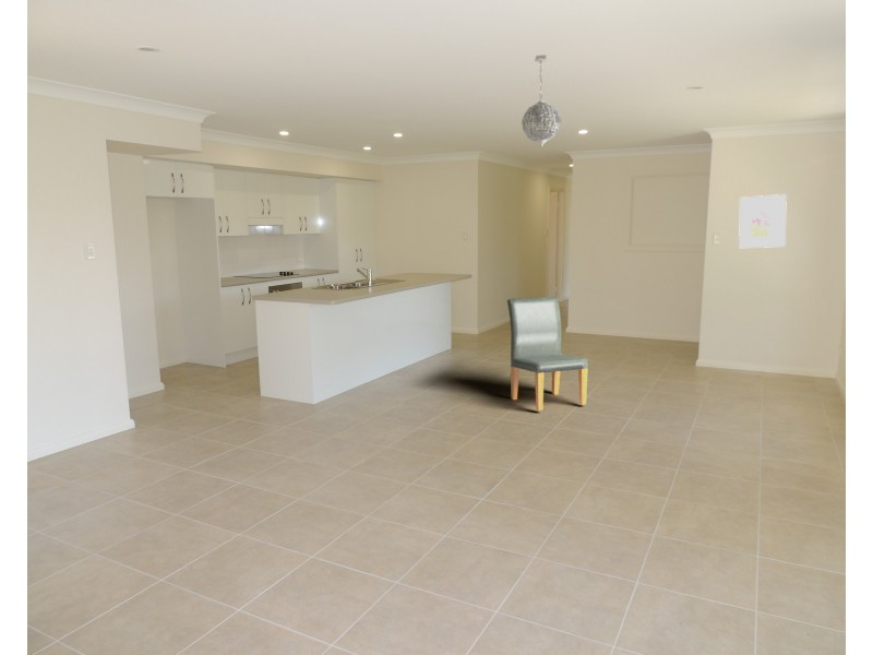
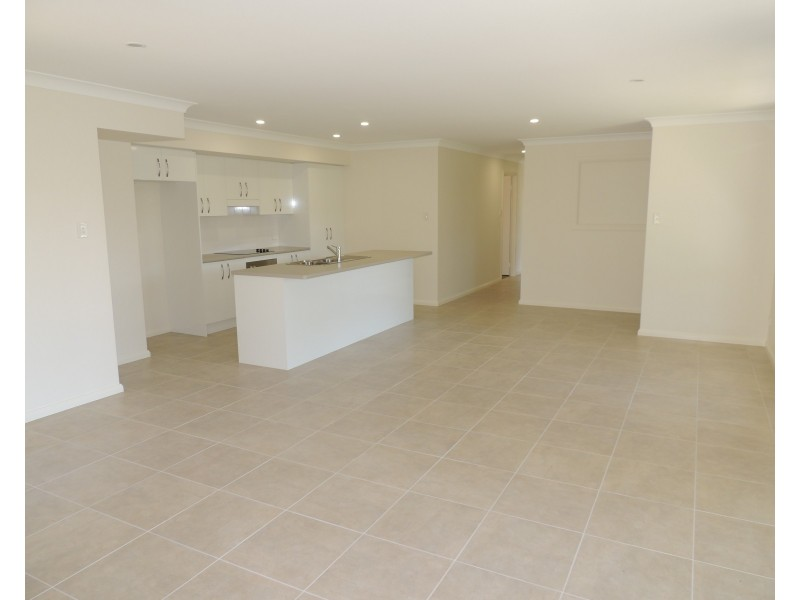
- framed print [738,193,788,249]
- dining chair [506,296,589,412]
- pendant light [521,53,562,148]
